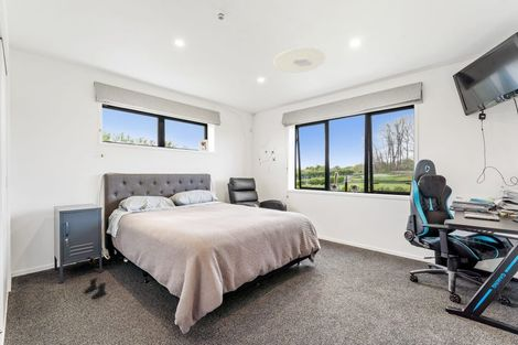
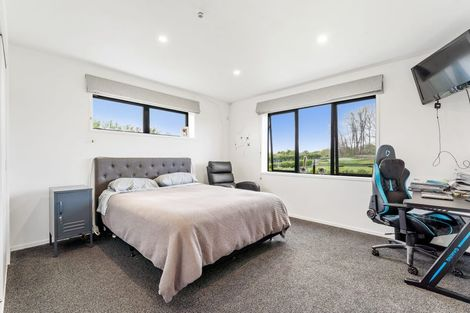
- ceiling light [273,46,326,74]
- boots [83,277,107,300]
